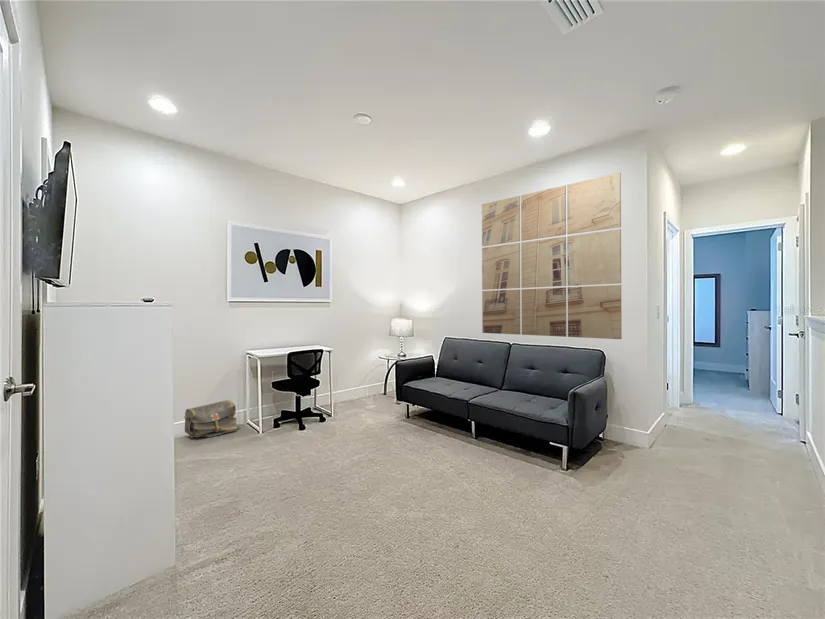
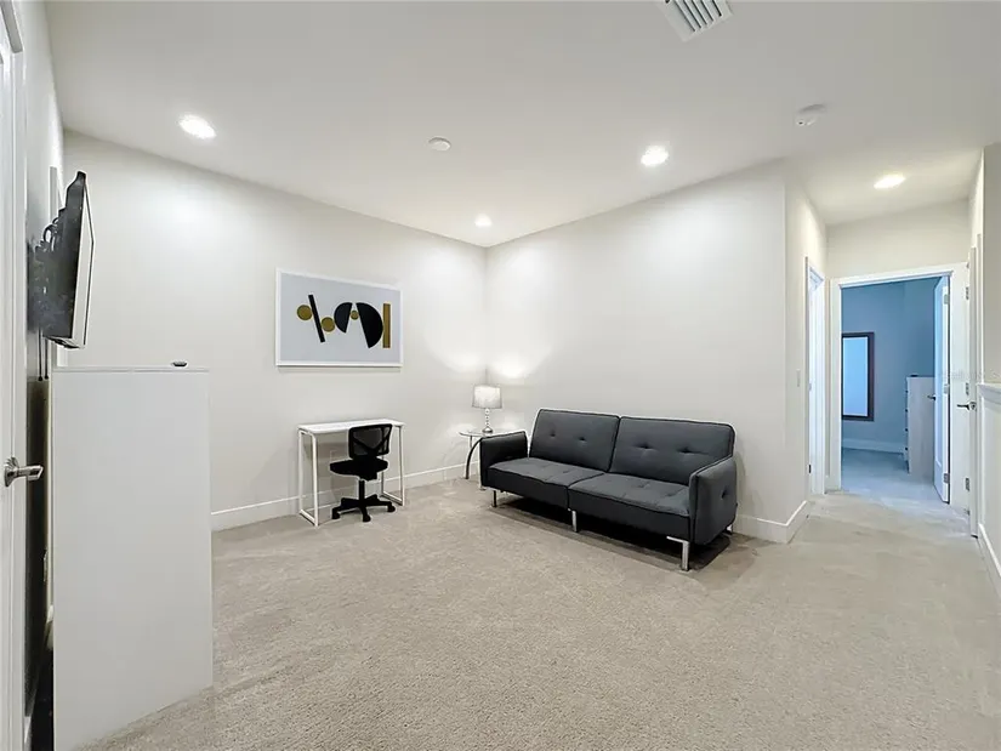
- wall art [481,172,623,340]
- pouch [183,399,238,439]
